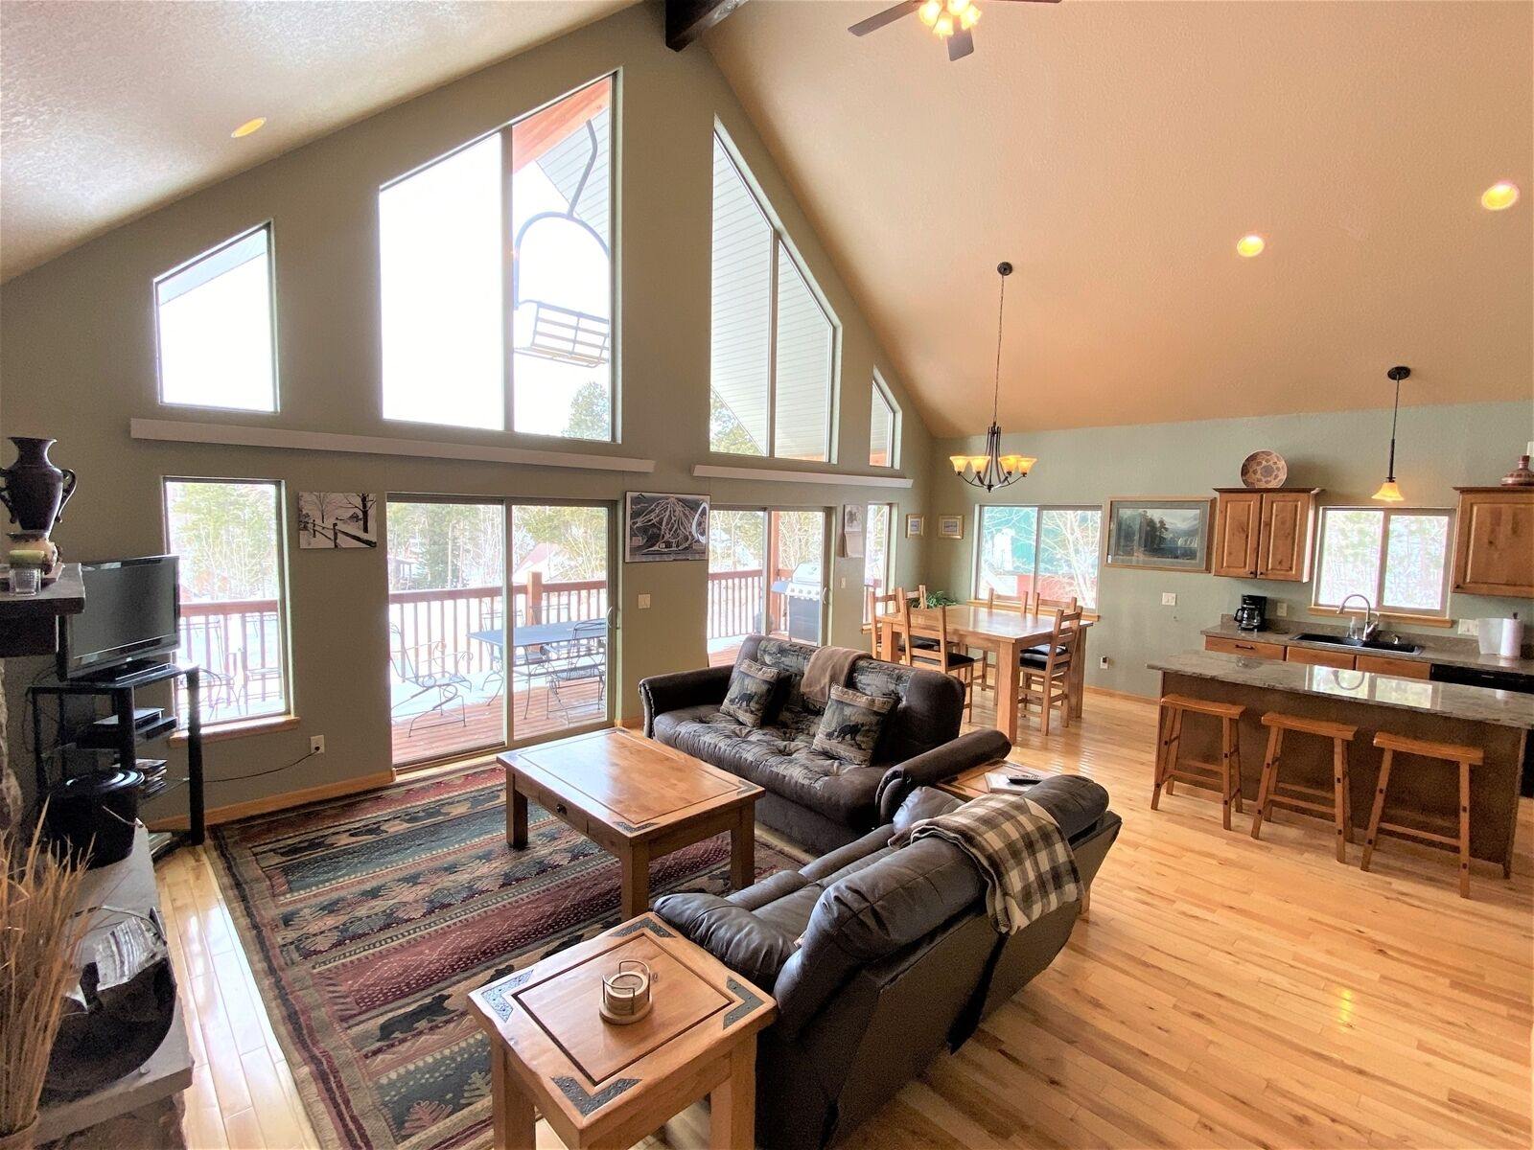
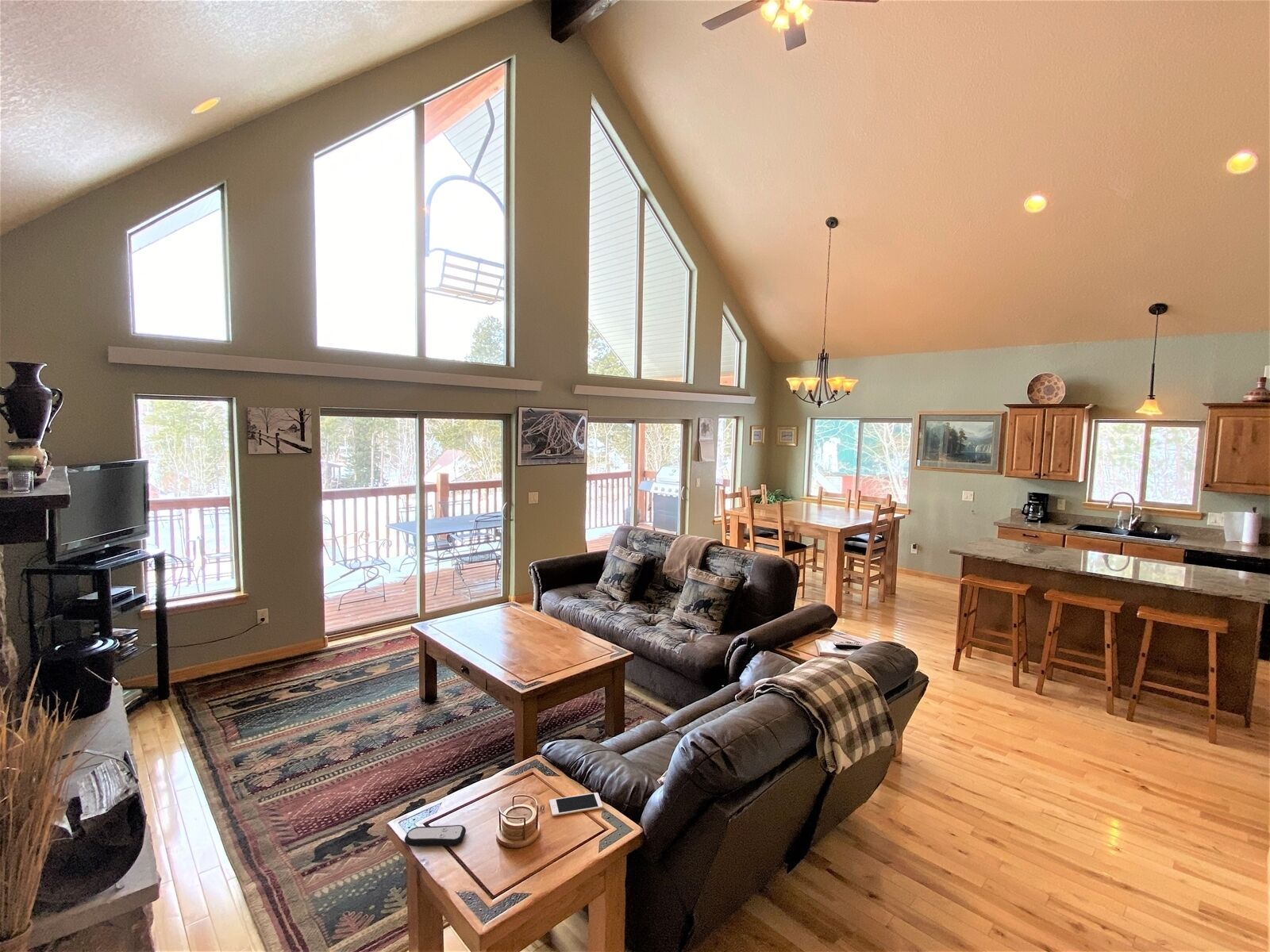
+ cell phone [548,792,603,817]
+ remote control [404,824,467,847]
